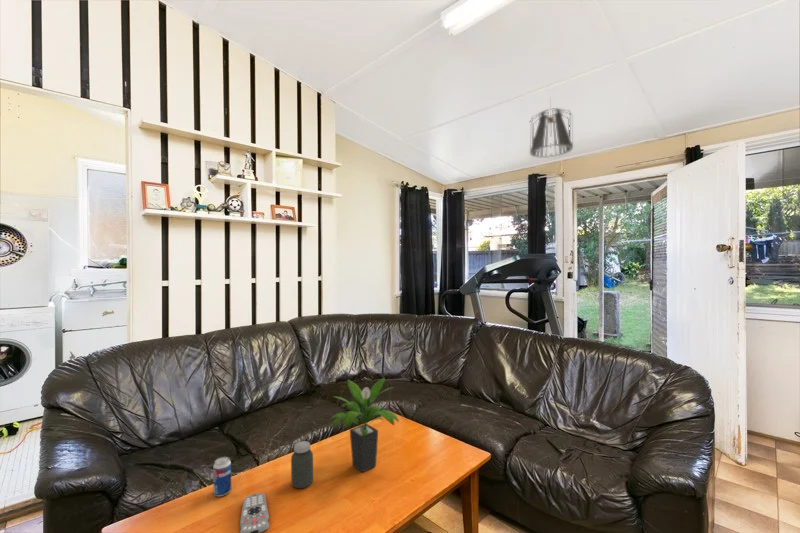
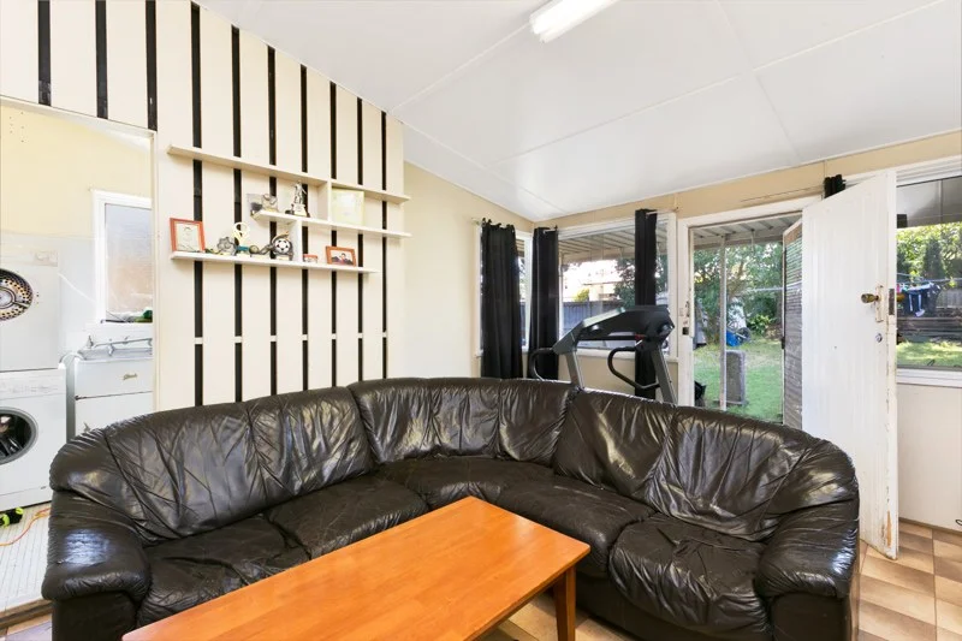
- jar [290,440,314,489]
- potted plant [330,377,400,473]
- beverage can [212,456,232,497]
- remote control [239,492,270,533]
- pendant light [529,97,574,158]
